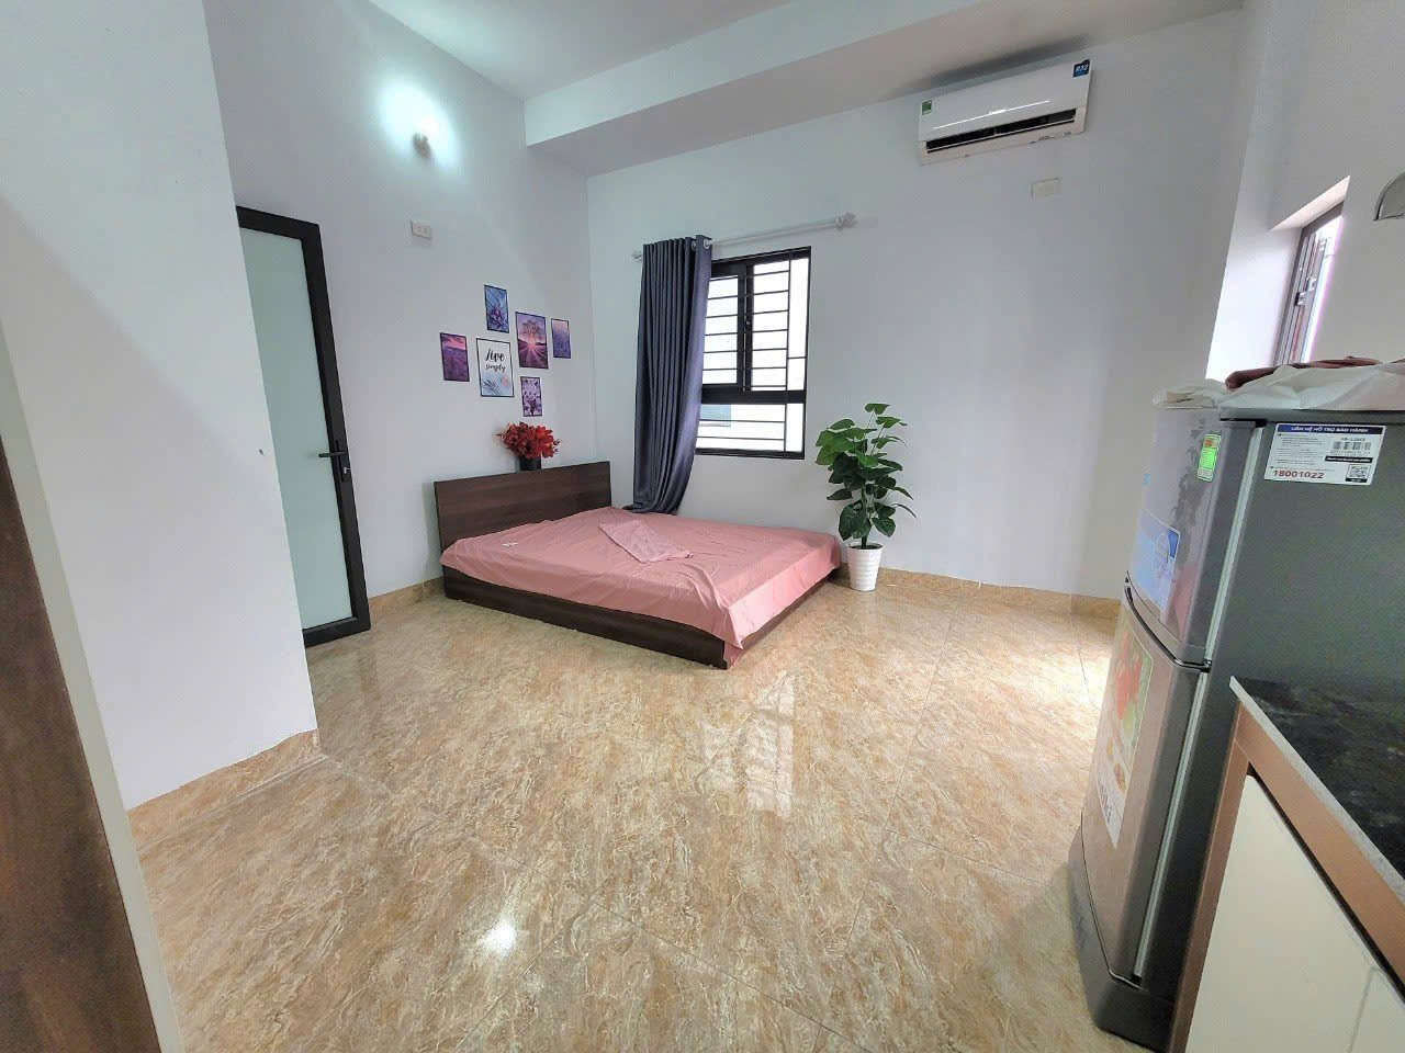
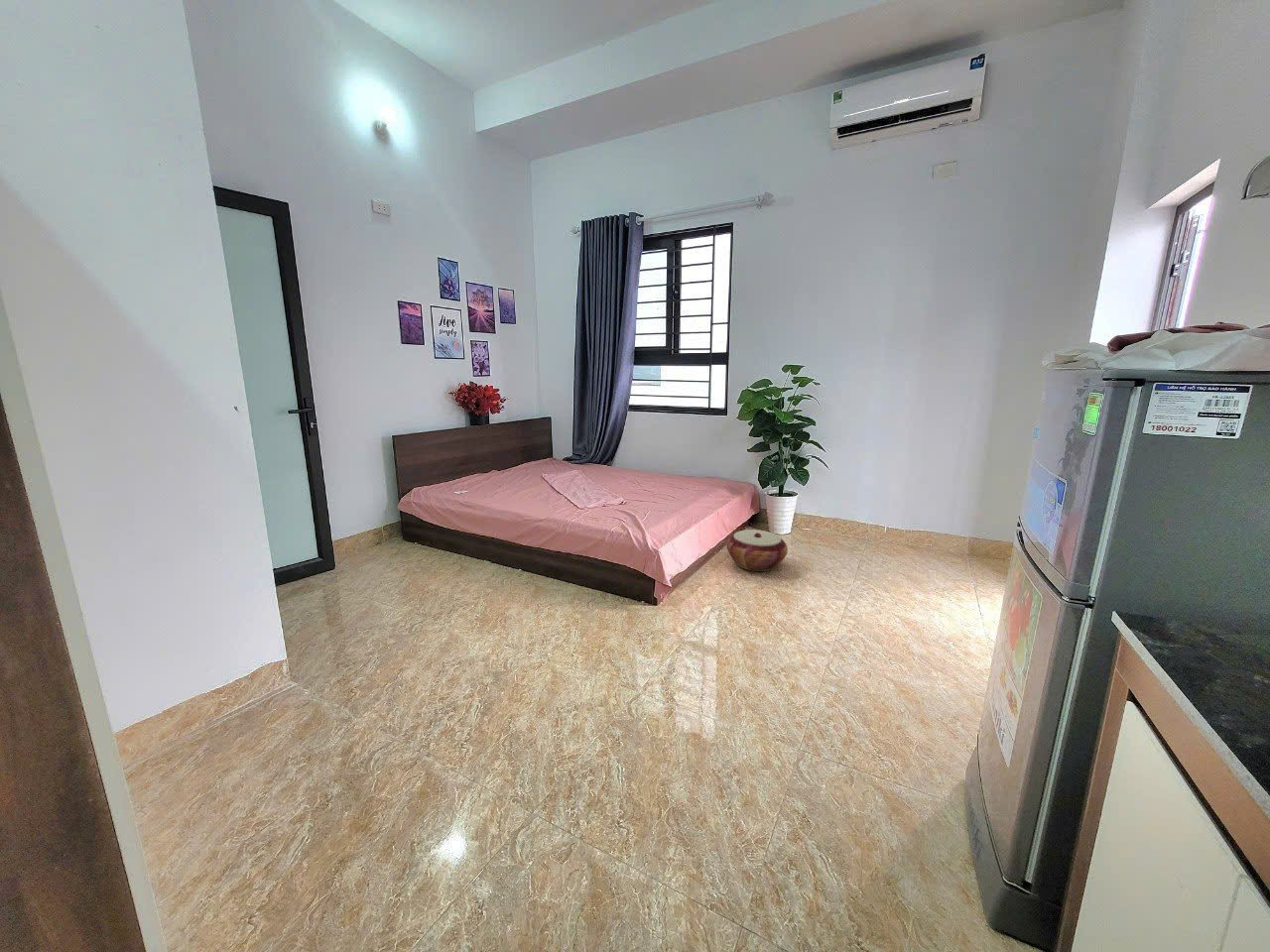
+ basket [725,529,789,572]
